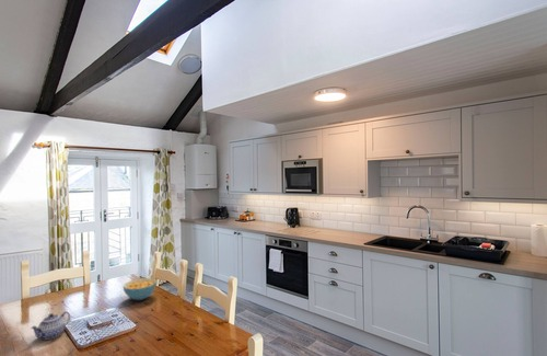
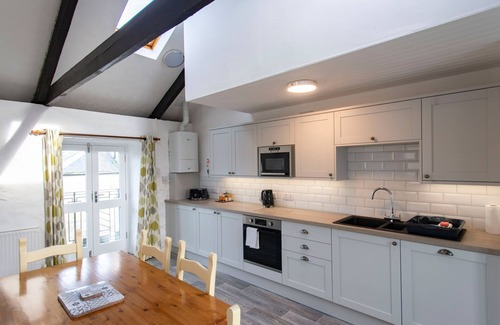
- cereal bowl [121,277,158,301]
- teapot [30,311,71,341]
